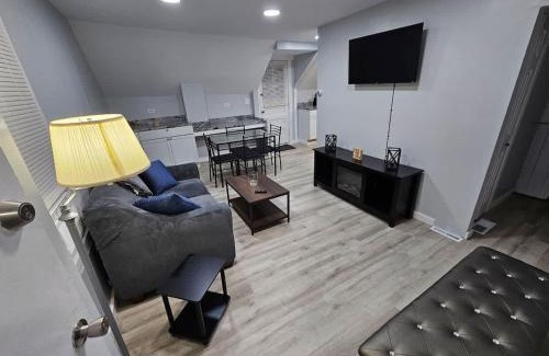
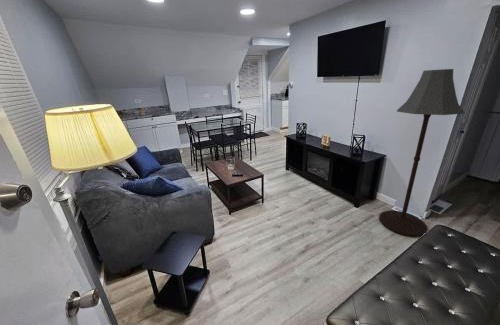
+ floor lamp [378,68,466,238]
